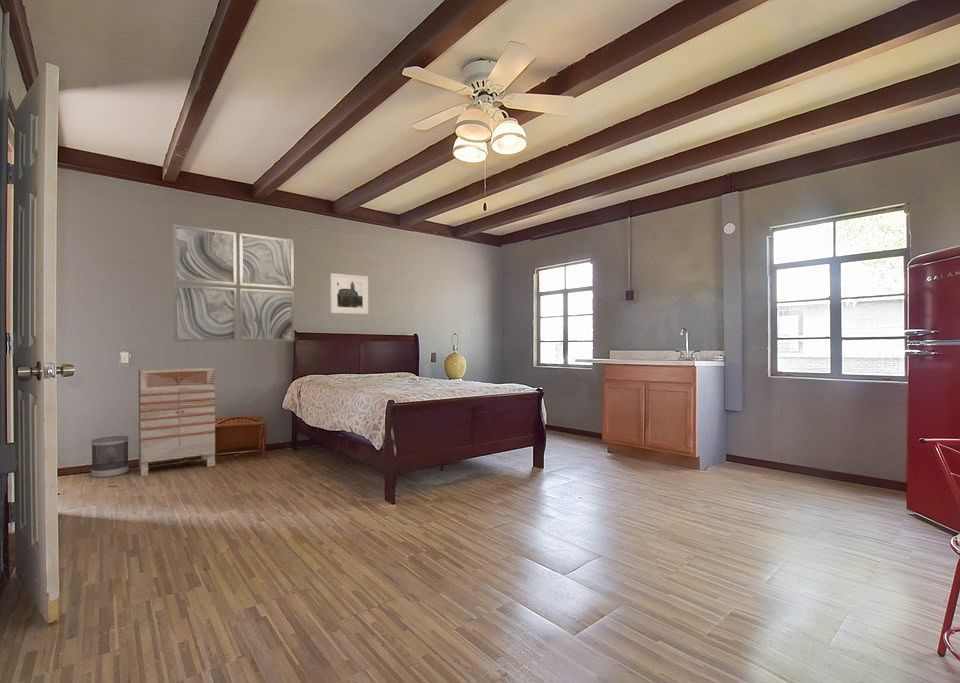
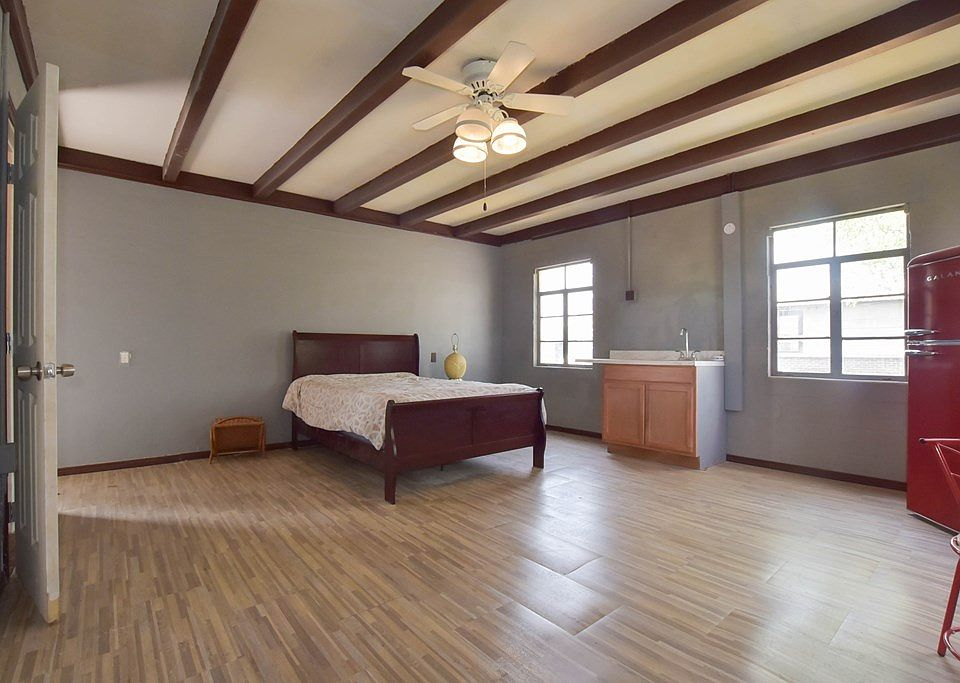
- dresser [138,366,216,477]
- wastebasket [90,435,130,479]
- wall art [172,224,295,343]
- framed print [329,272,369,315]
